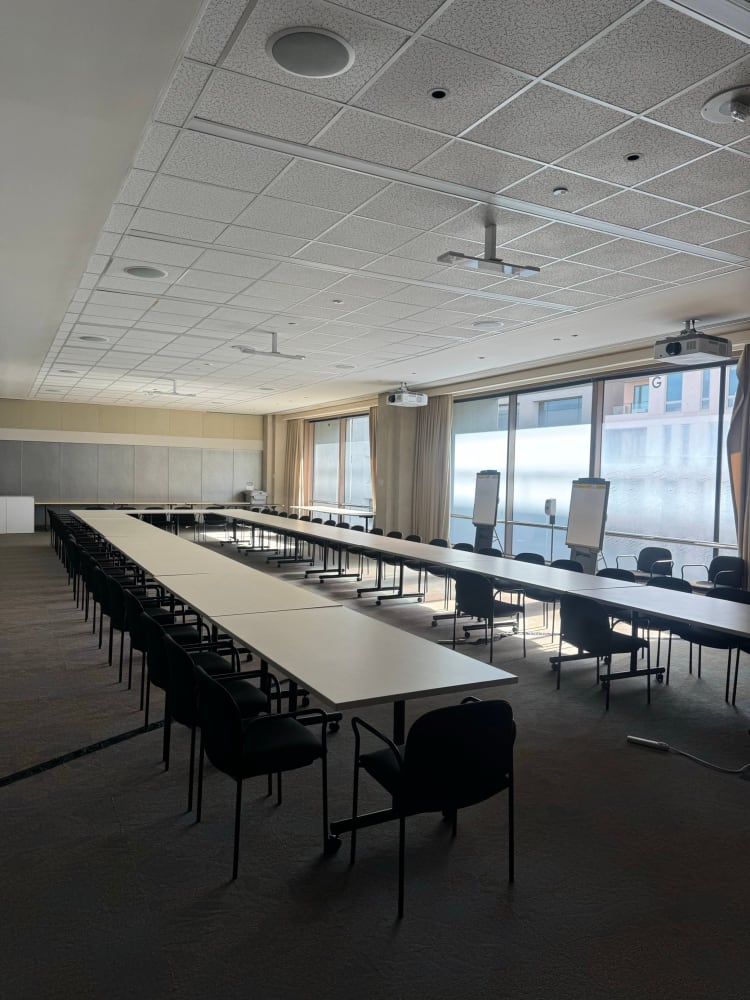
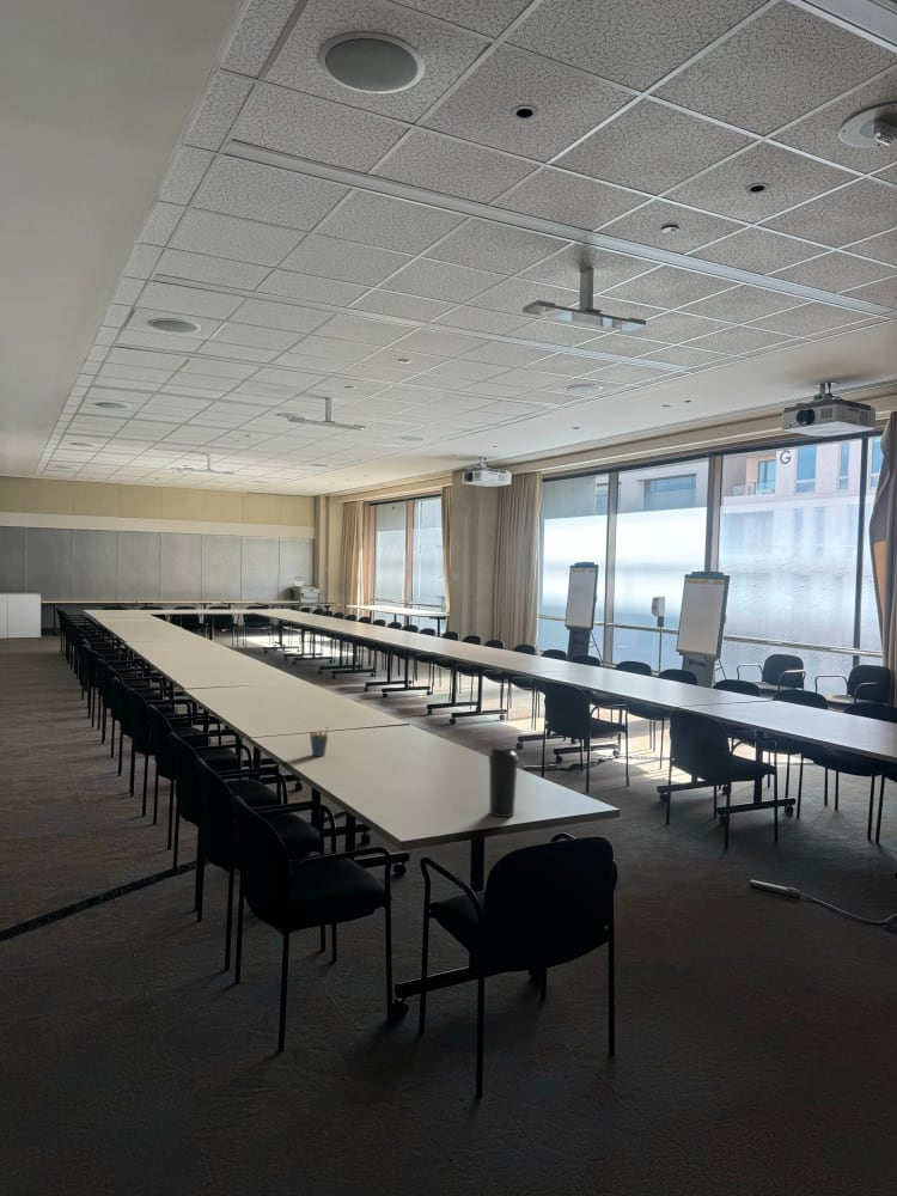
+ pen holder [309,725,330,757]
+ water bottle [488,744,519,818]
